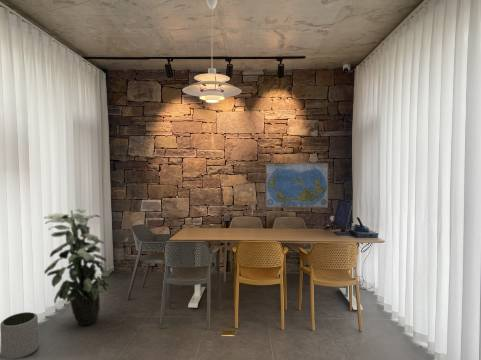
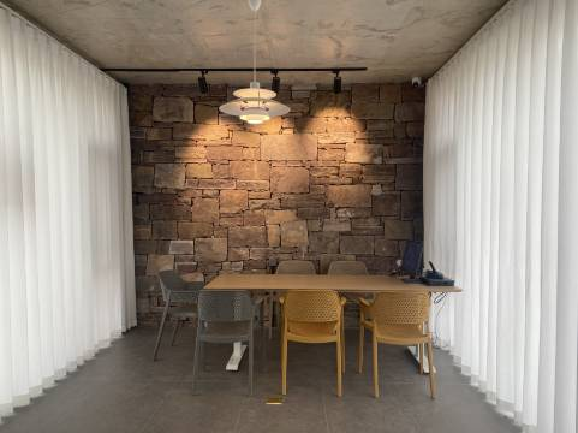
- plant pot [0,311,40,360]
- world map [264,162,330,209]
- indoor plant [43,208,116,326]
